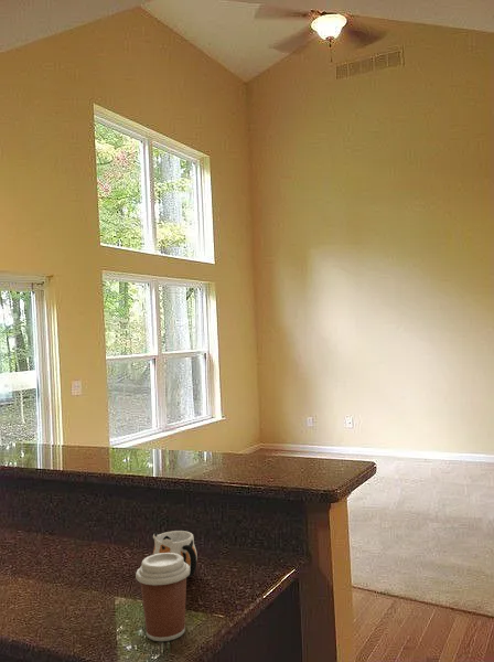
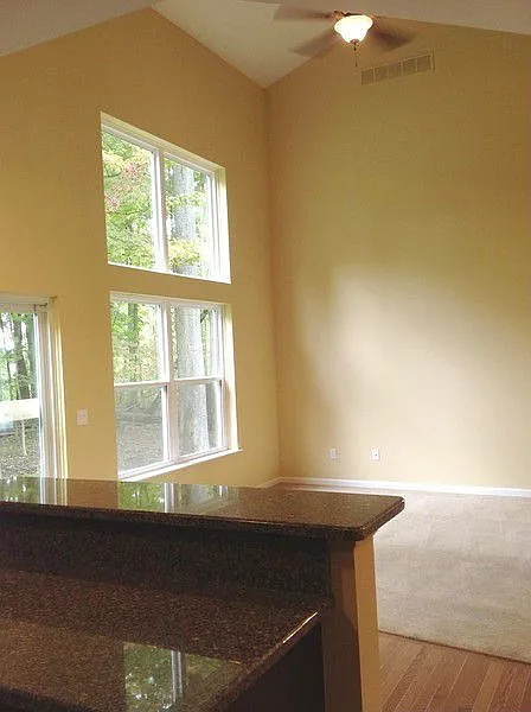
- coffee cup [135,553,190,642]
- mug [152,530,198,578]
